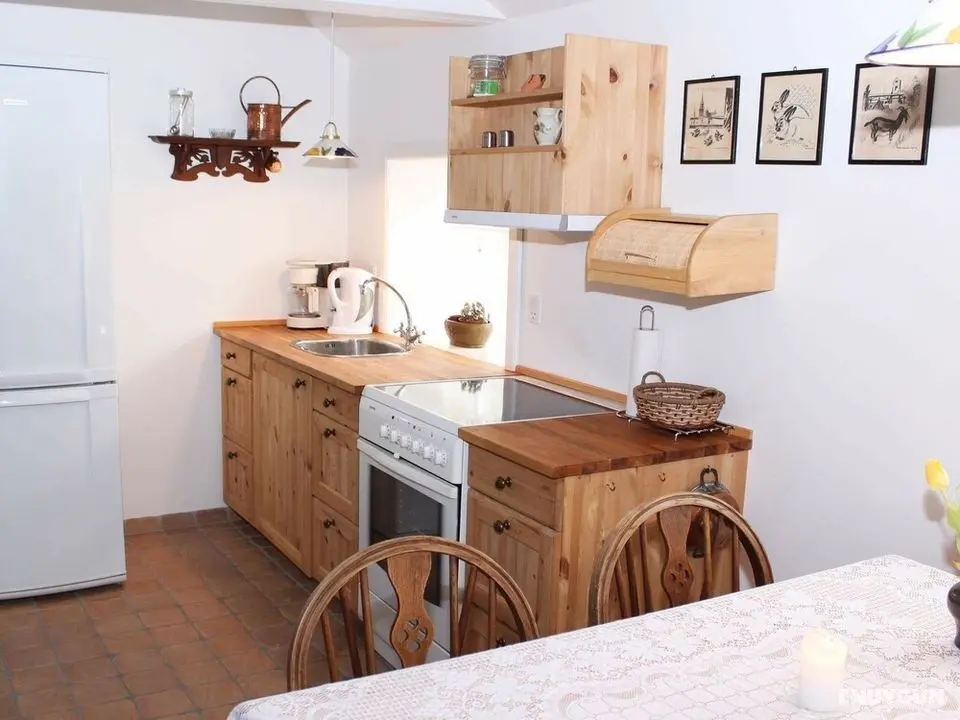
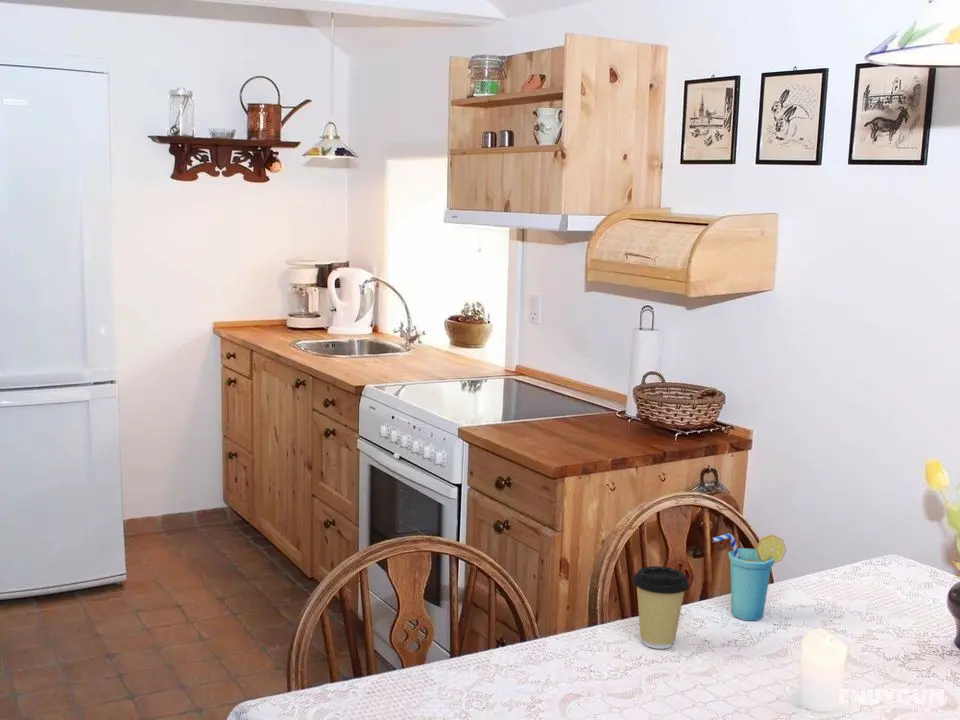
+ coffee cup [632,565,691,650]
+ cup [711,532,787,621]
